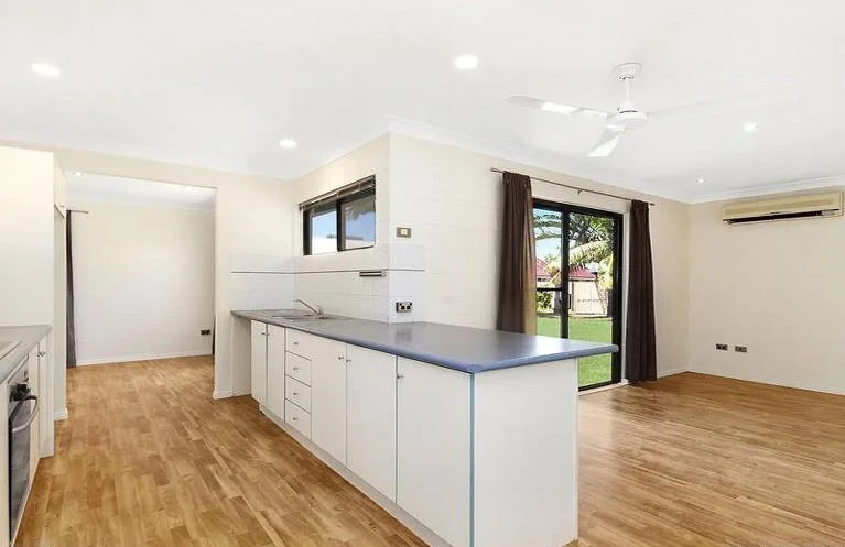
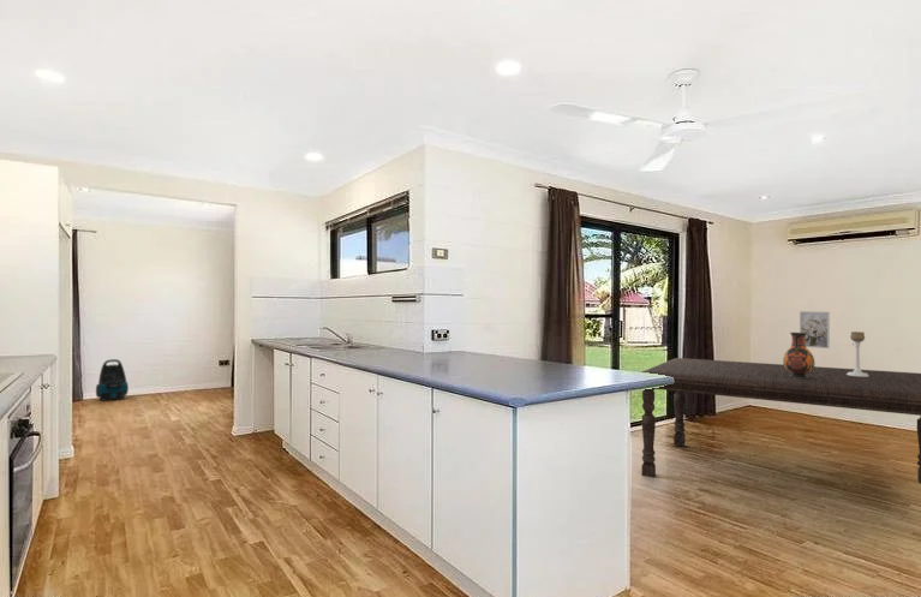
+ vacuum cleaner [95,358,130,401]
+ candle holder [847,330,868,377]
+ vase [782,332,817,378]
+ dining table [640,357,921,485]
+ wall art [799,310,831,350]
